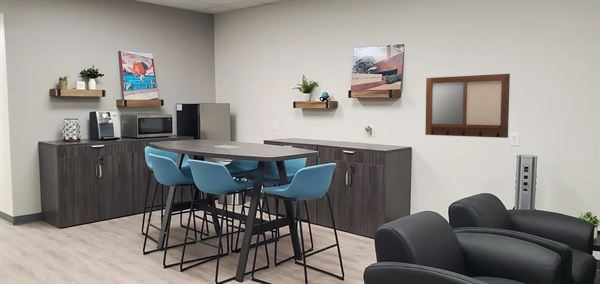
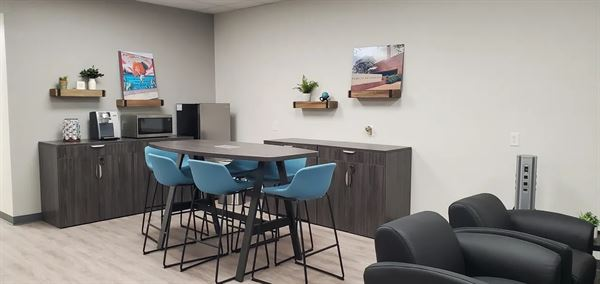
- writing board [424,73,511,139]
